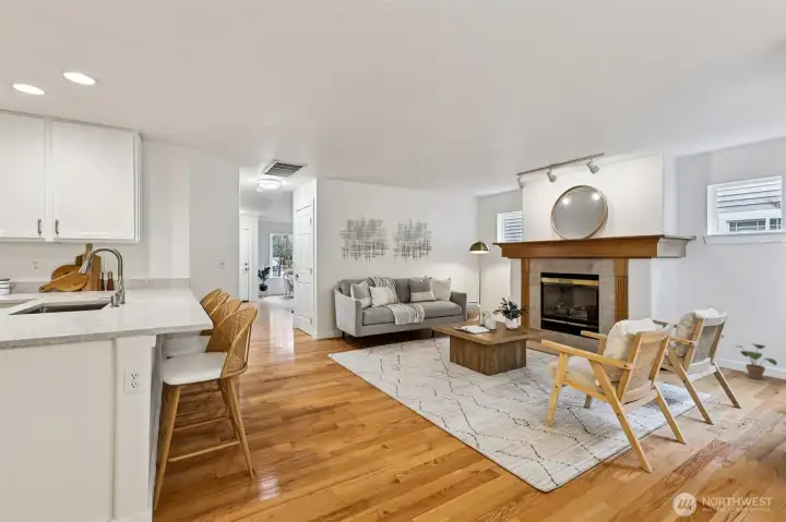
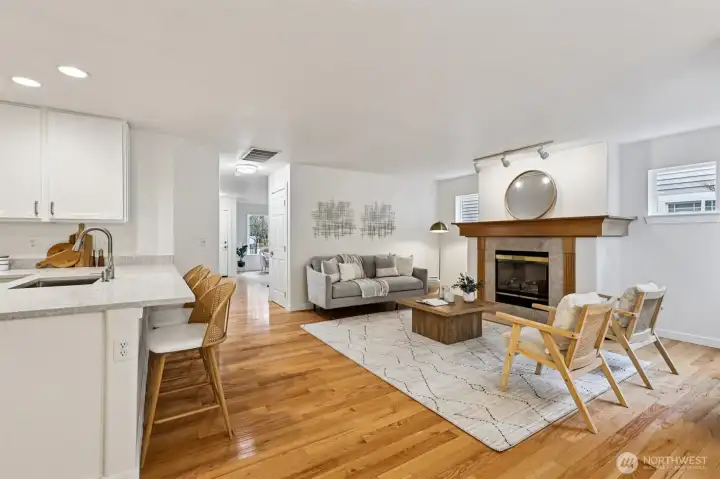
- potted plant [734,342,778,380]
